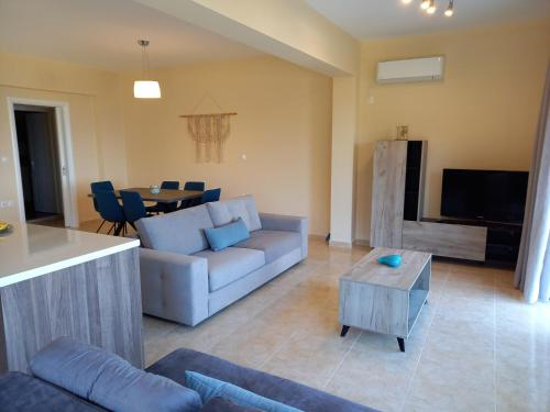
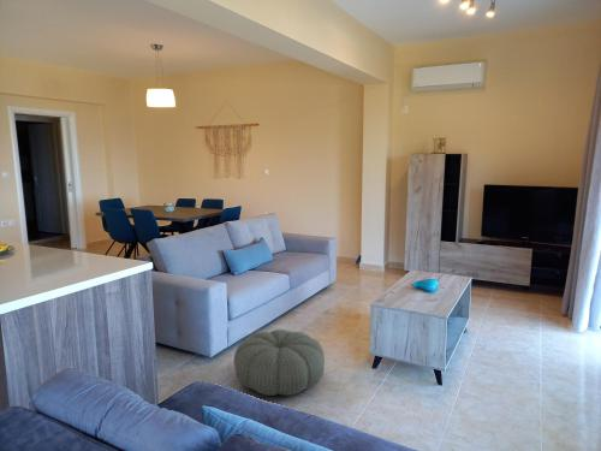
+ pouf [233,328,326,397]
